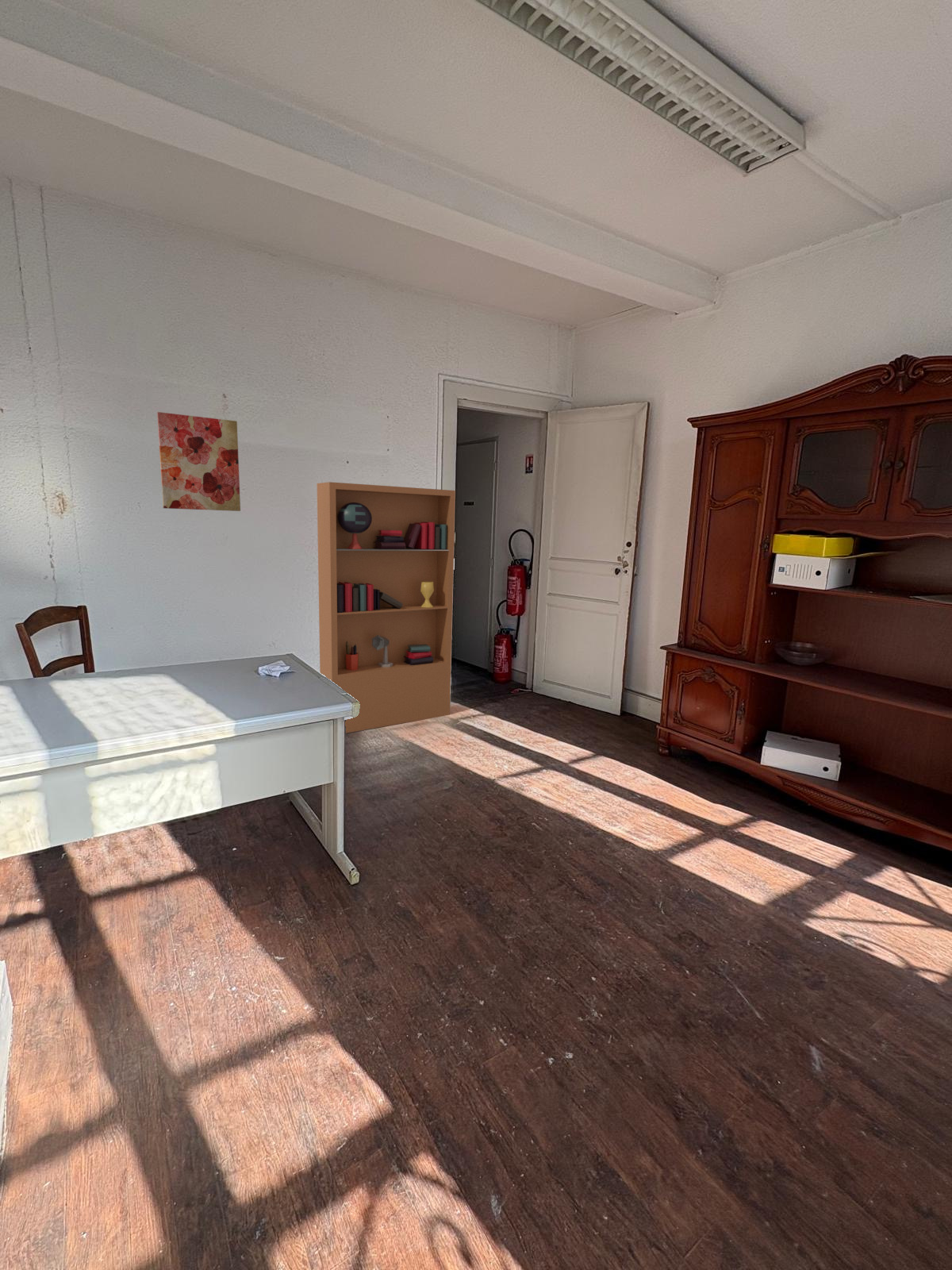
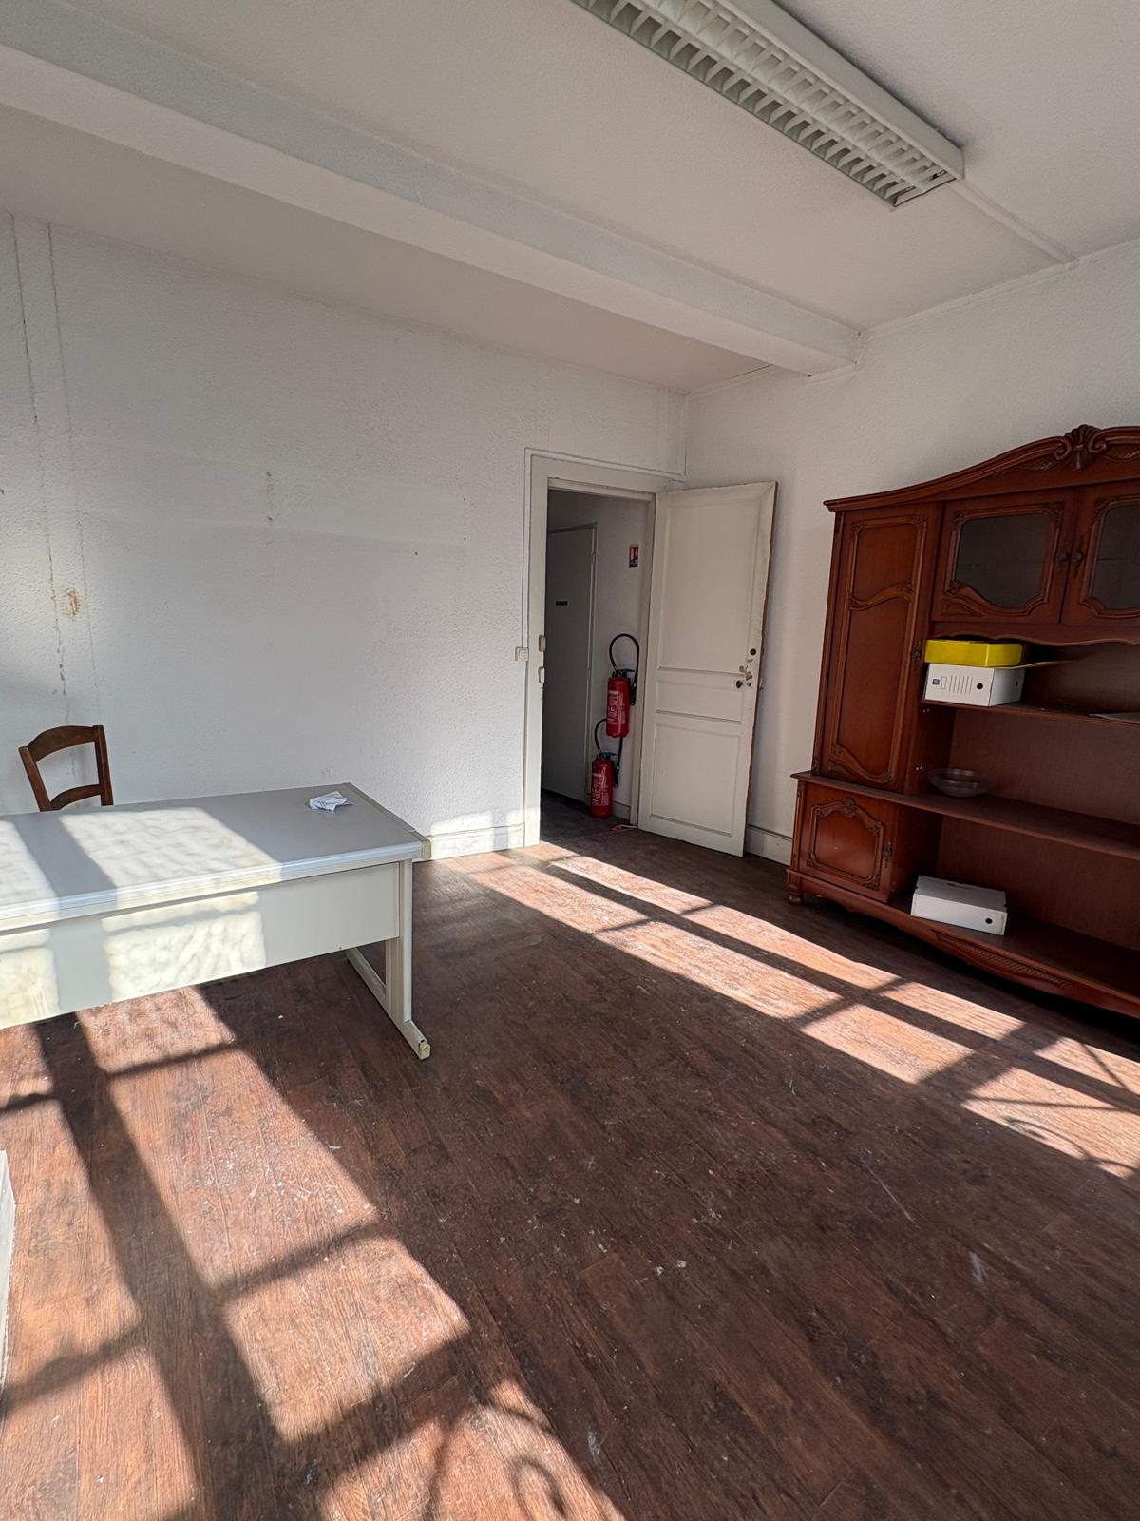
- wall art [156,411,241,512]
- bookcase [316,481,456,733]
